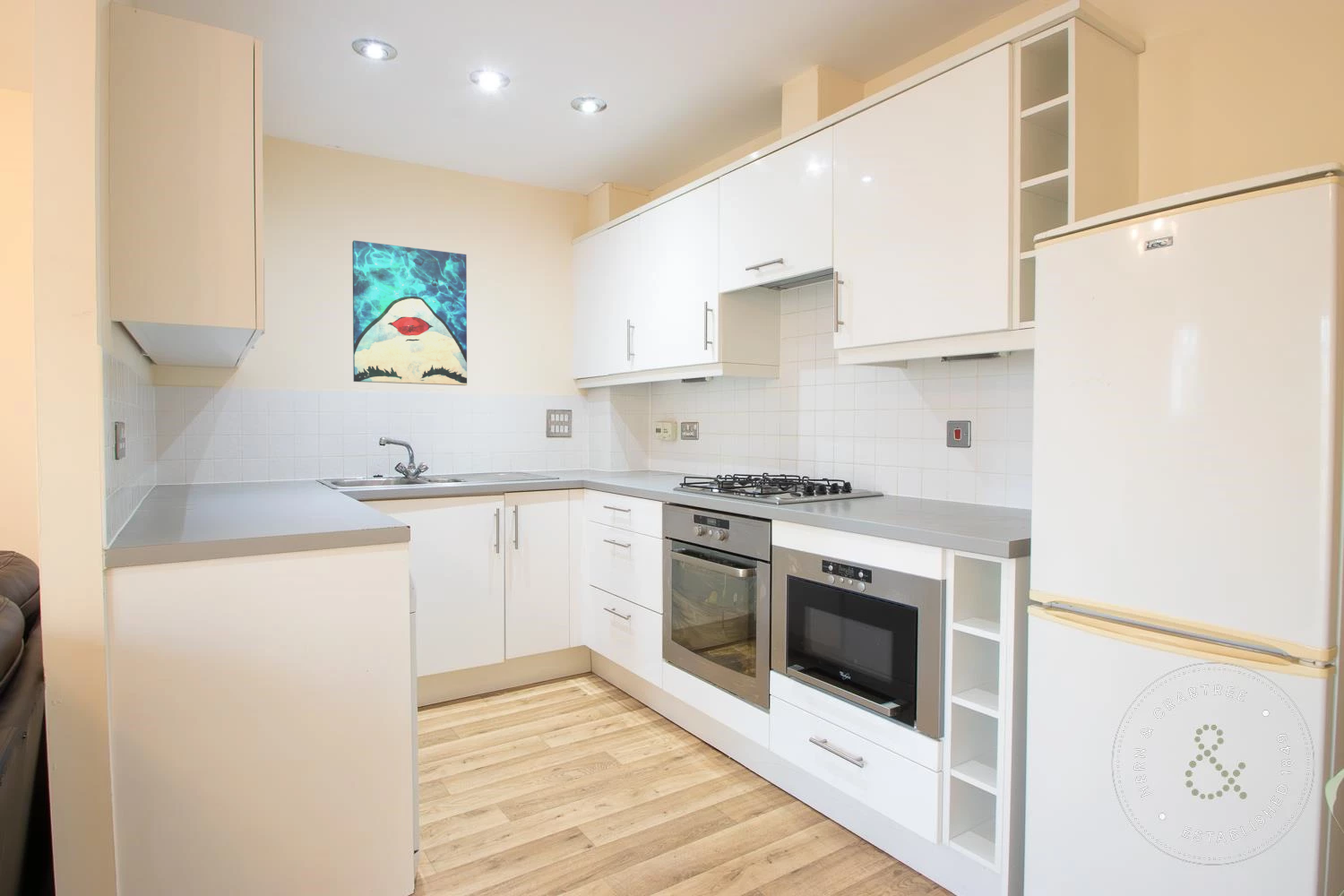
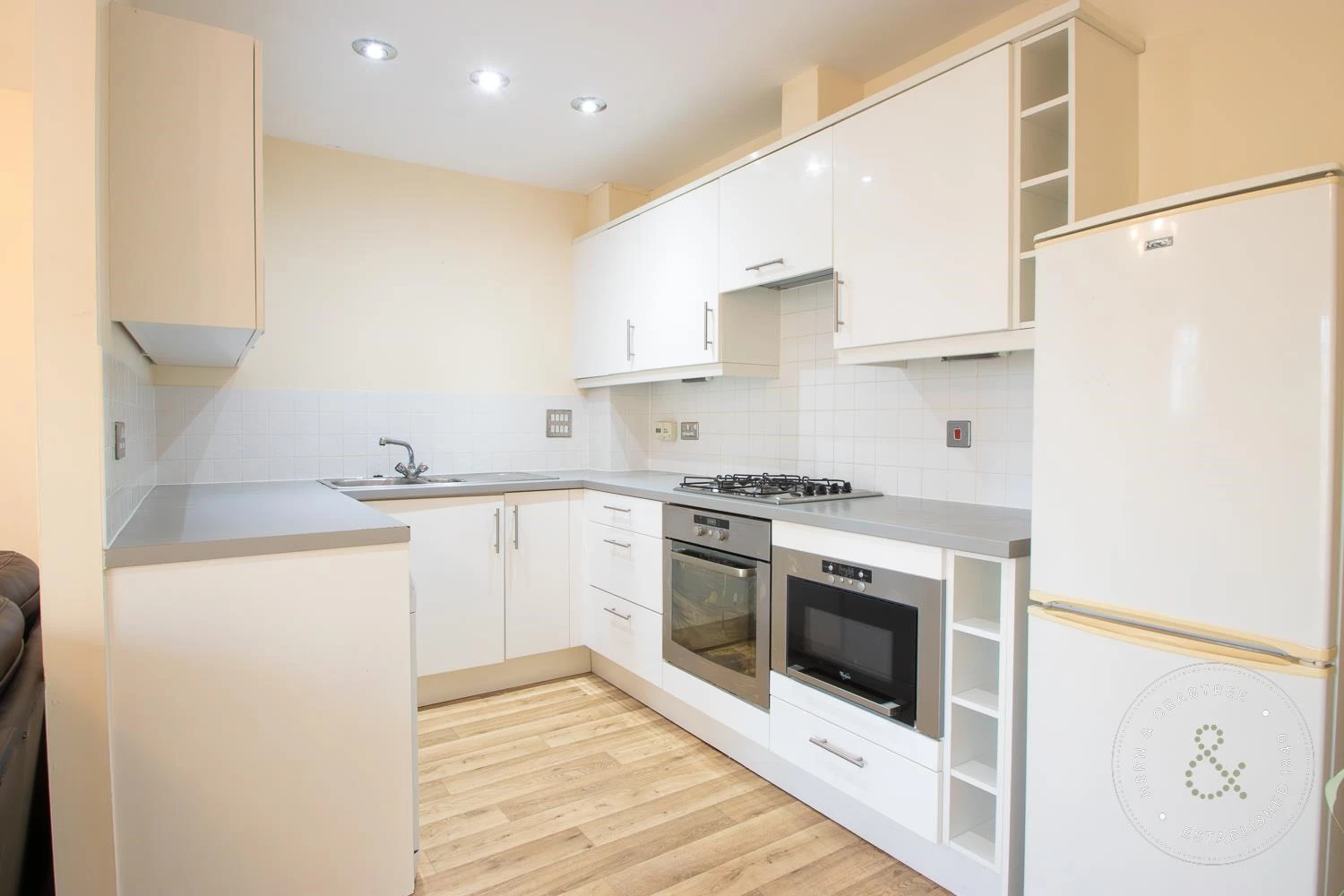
- wall art [351,239,468,386]
